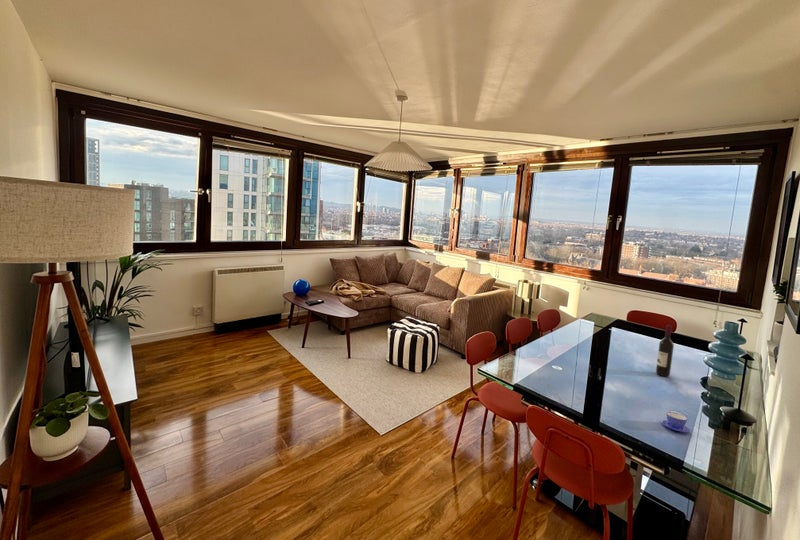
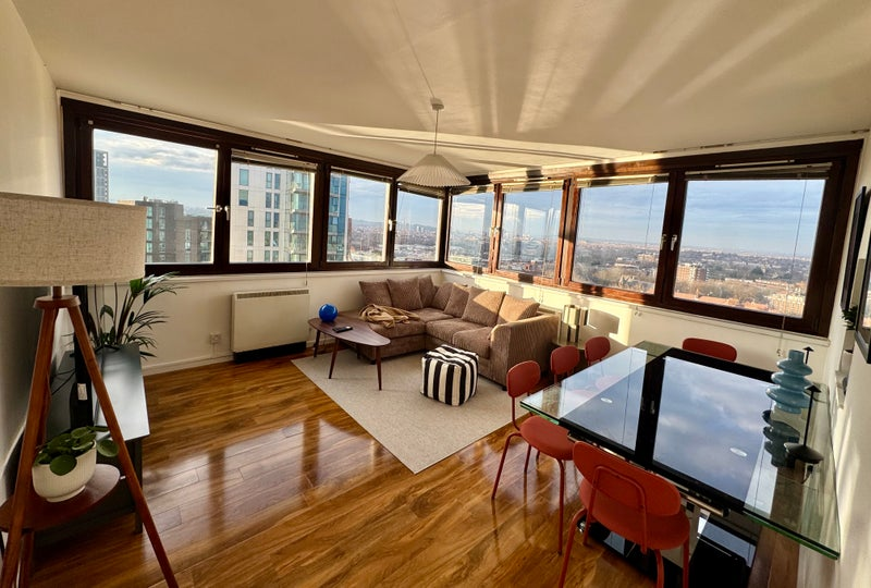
- wine bottle [655,324,675,377]
- teacup [661,411,691,433]
